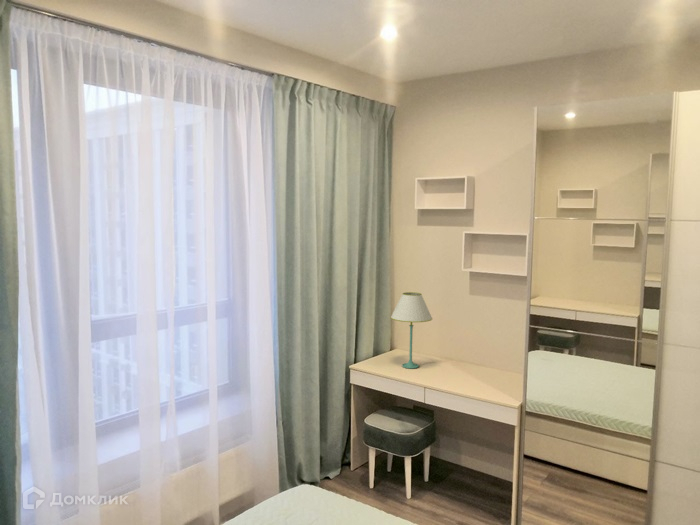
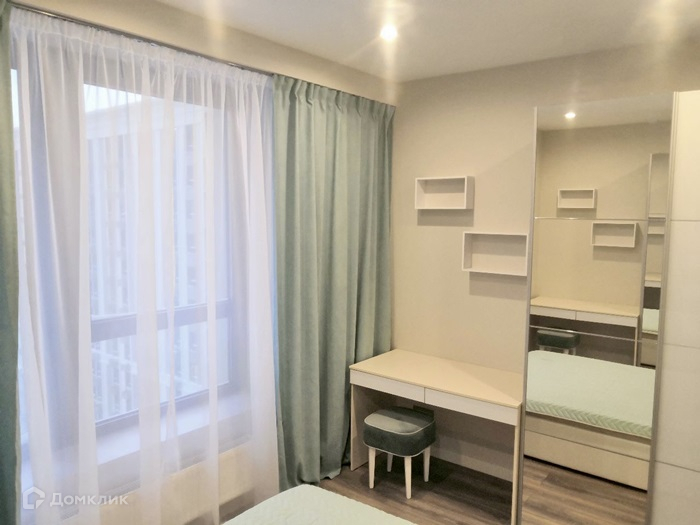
- table lamp [390,291,433,369]
